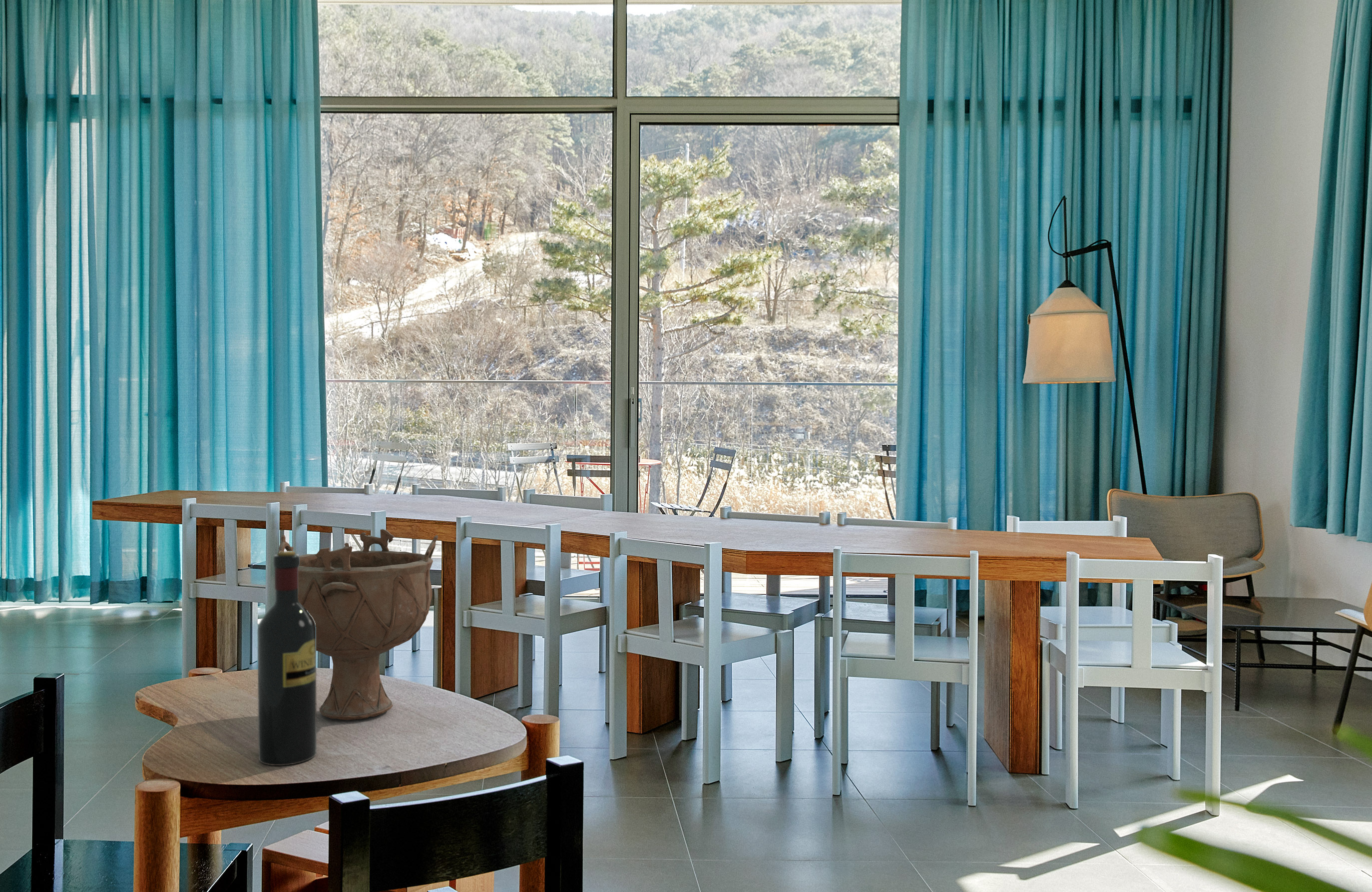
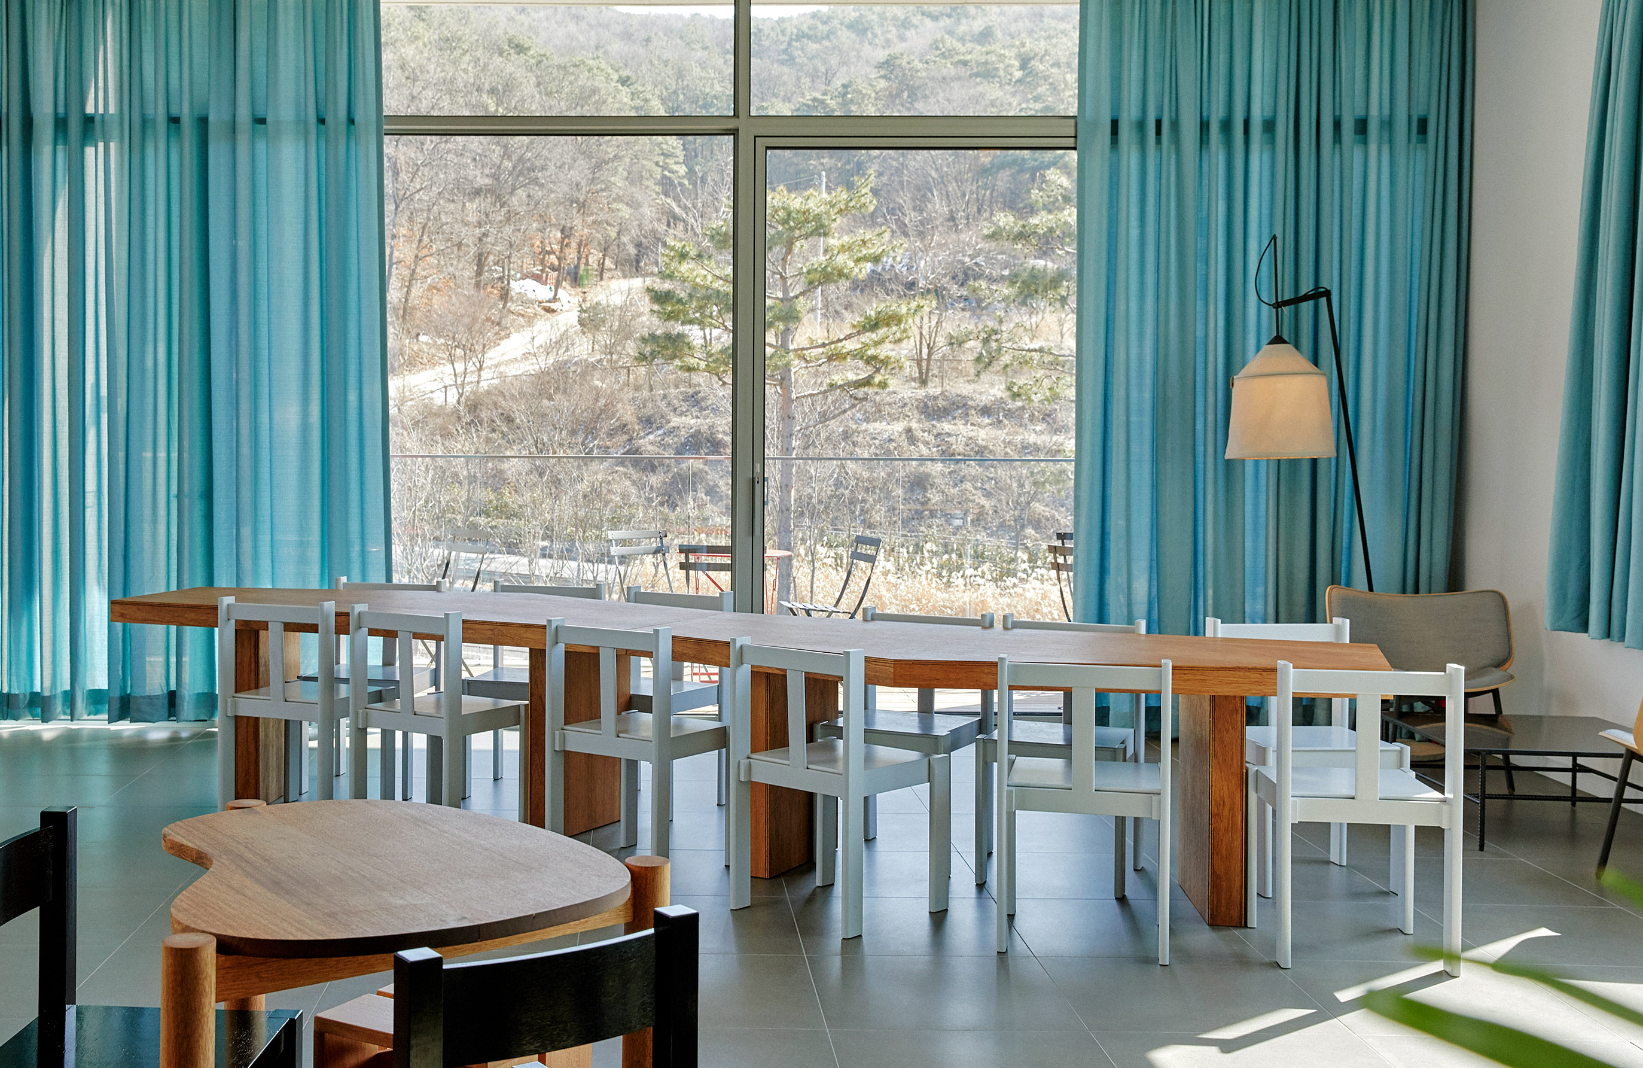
- decorative bowl [278,529,439,721]
- wine bottle [257,551,317,766]
